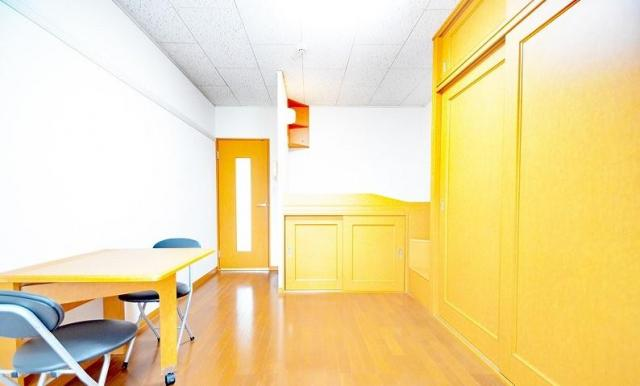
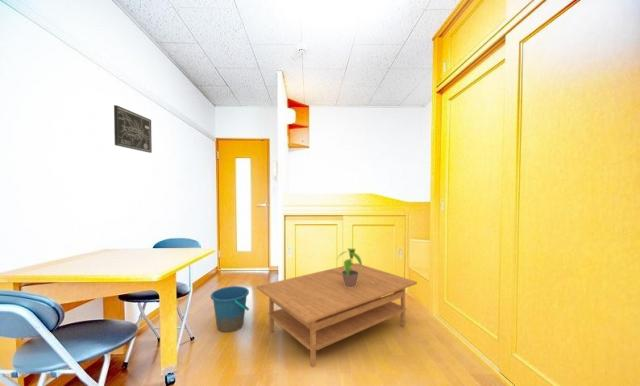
+ potted plant [337,247,363,288]
+ coffee table [256,262,418,369]
+ wall art [113,104,153,154]
+ bucket [210,285,250,333]
